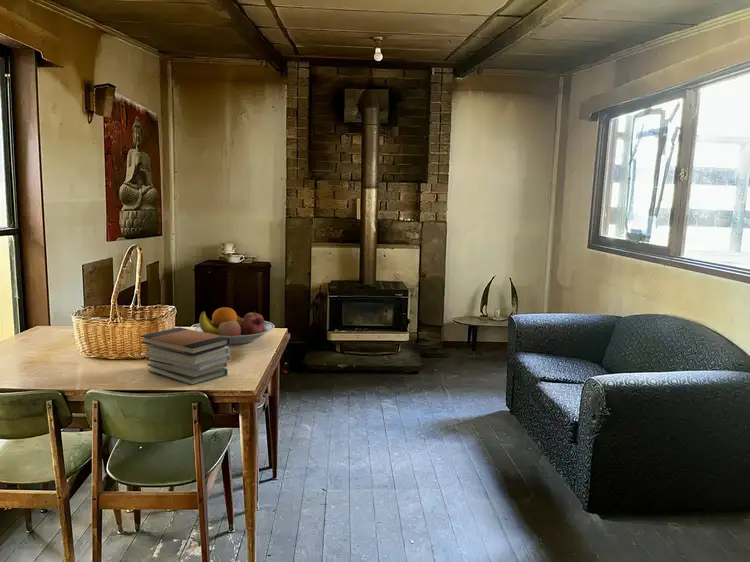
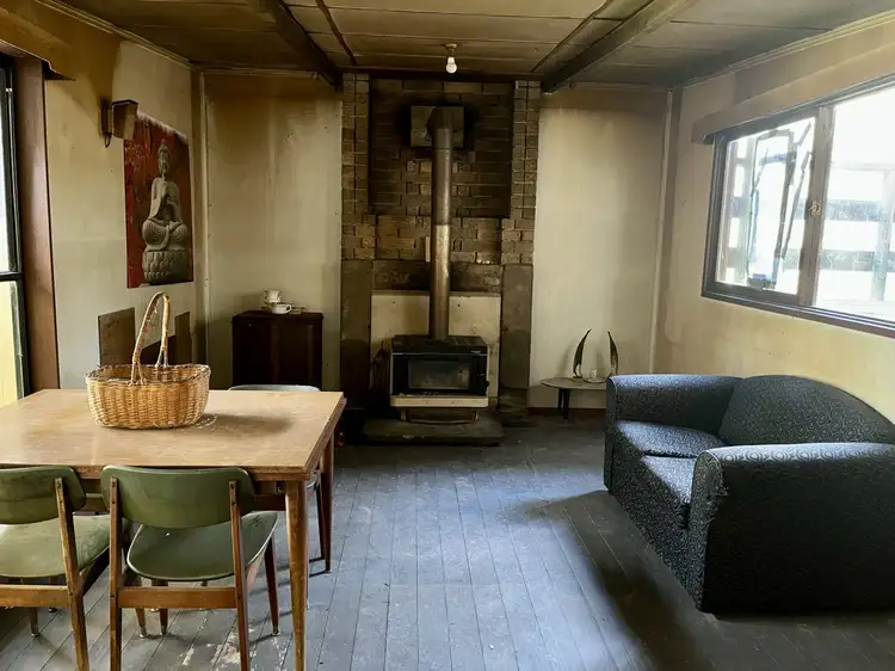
- fruit bowl [194,306,275,346]
- book stack [140,326,231,386]
